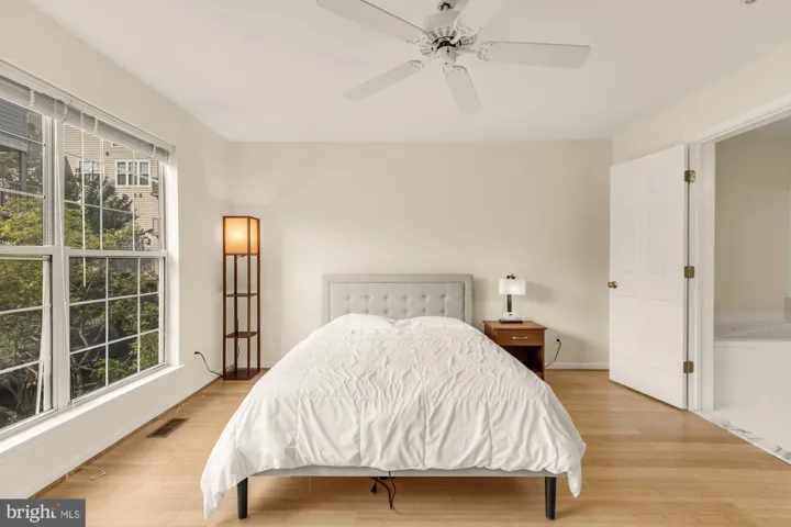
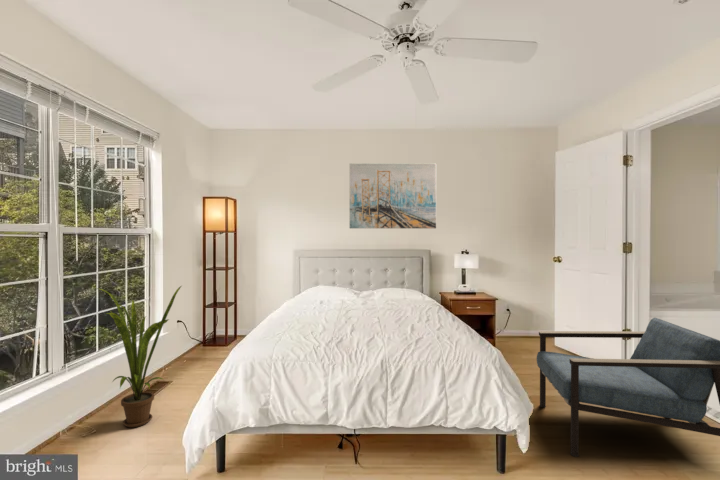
+ armchair [536,317,720,458]
+ house plant [96,284,184,428]
+ wall art [349,162,437,229]
